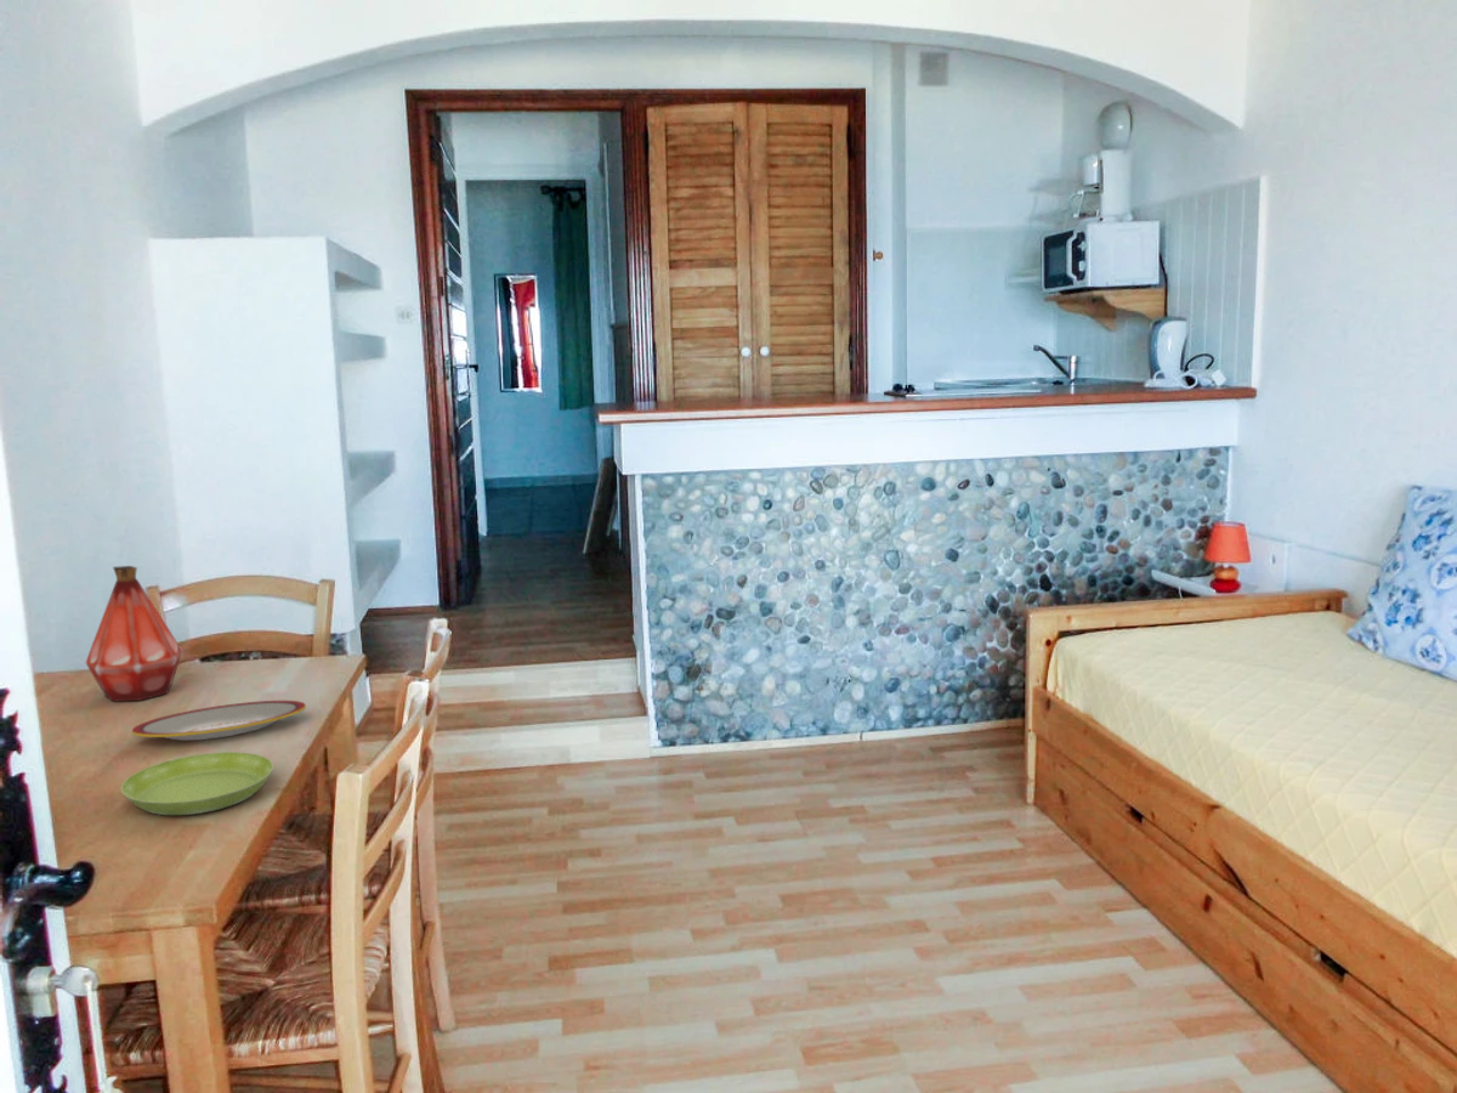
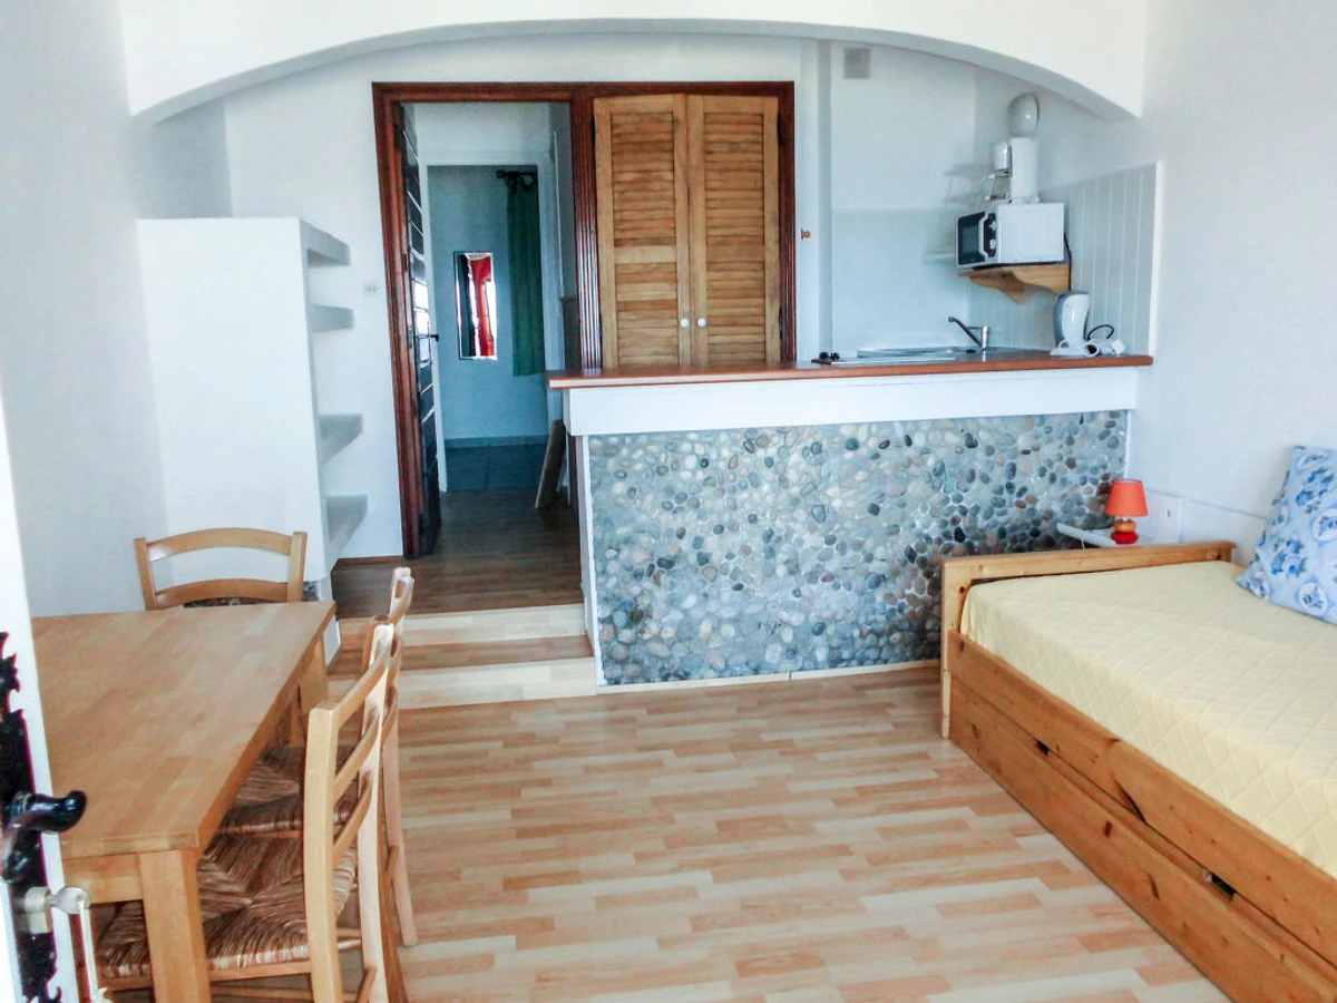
- saucer [120,751,274,816]
- plate [131,700,307,742]
- bottle [84,565,183,703]
